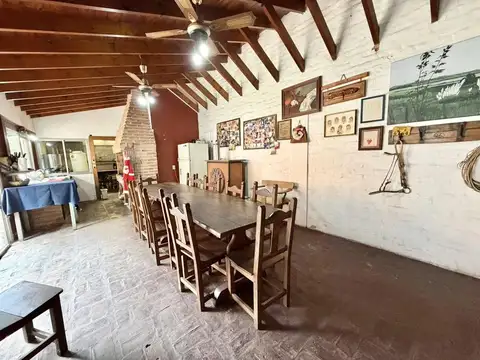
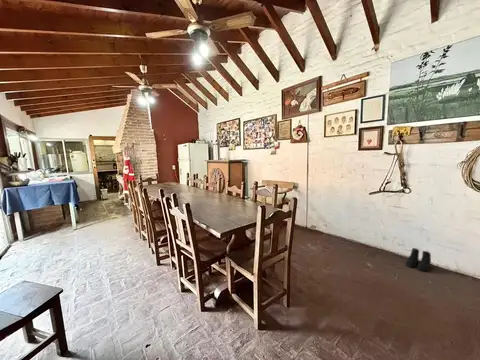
+ boots [405,247,432,272]
